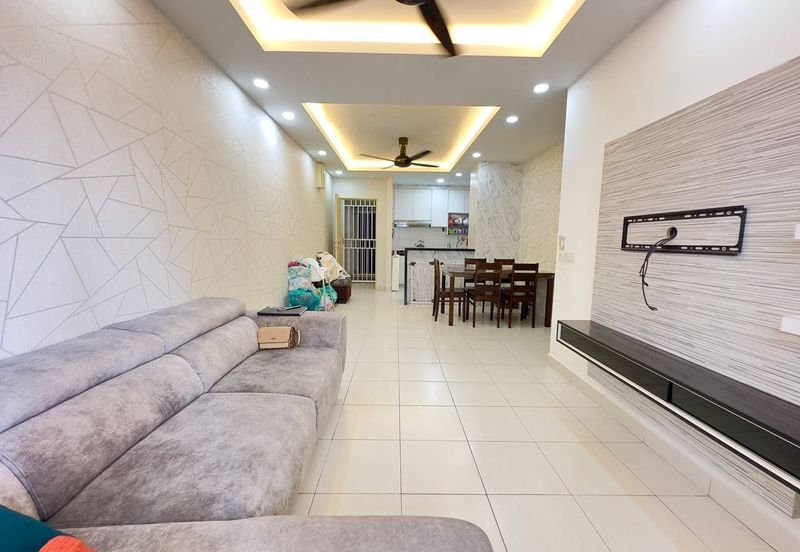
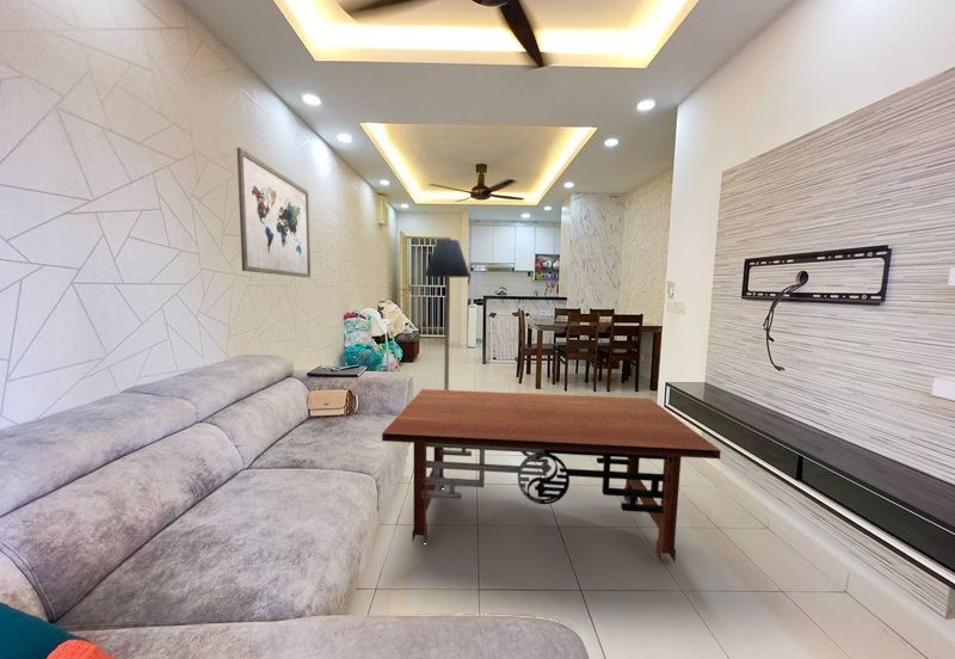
+ floor lamp [424,238,472,390]
+ wall art [236,147,312,279]
+ coffee table [381,388,722,562]
